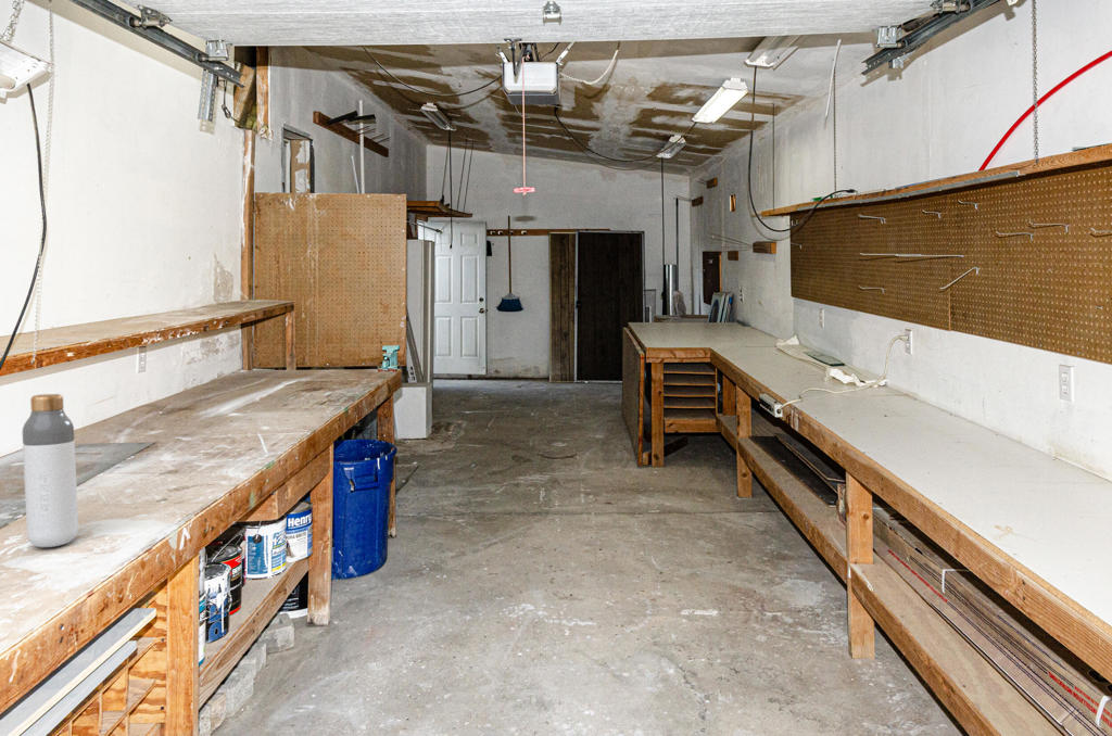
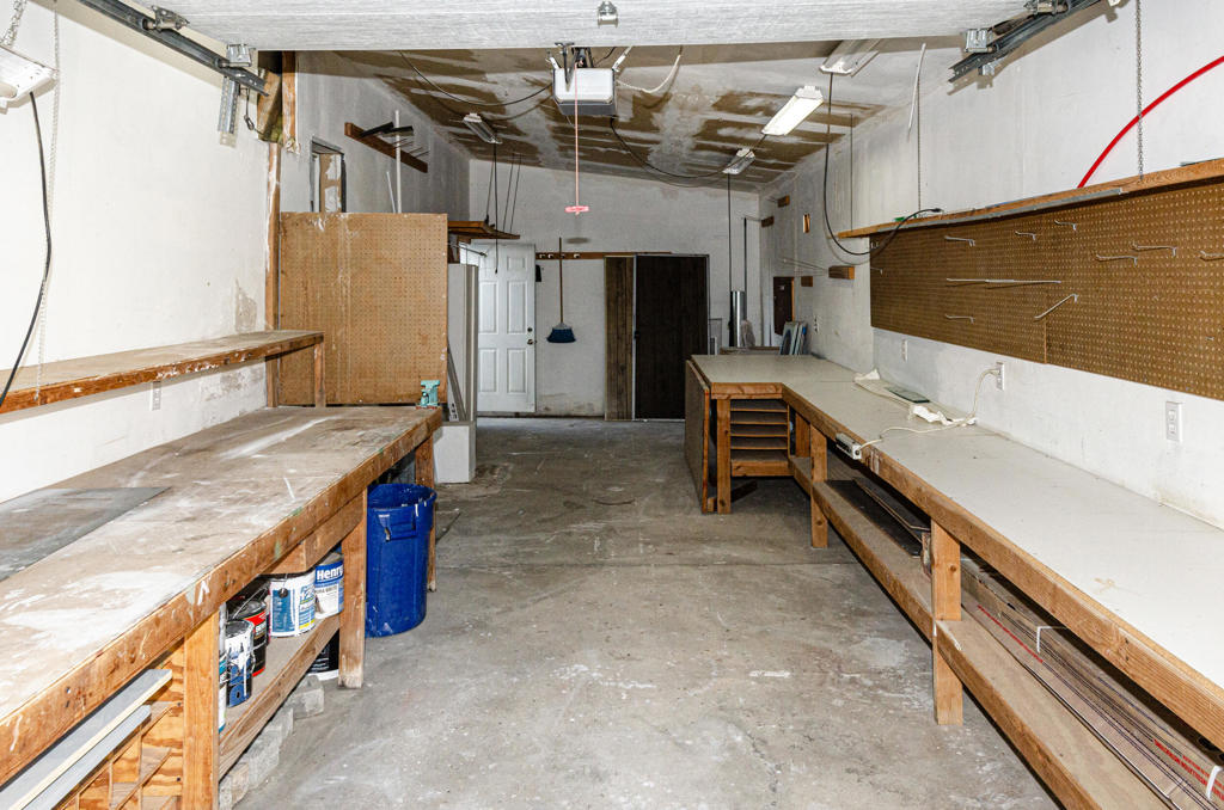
- bottle [22,393,79,548]
